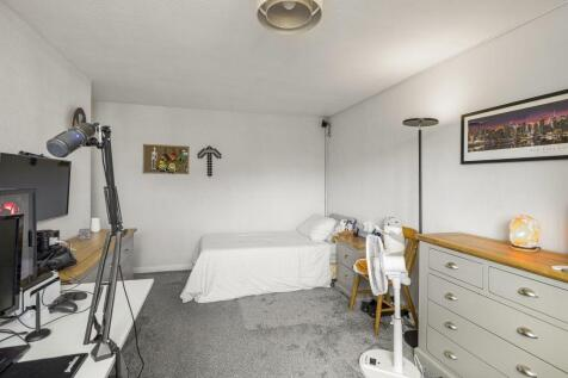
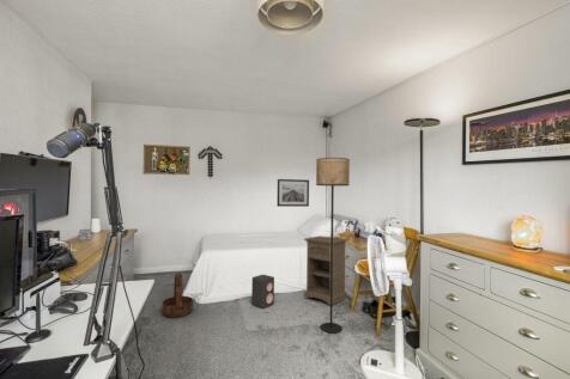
+ basket [160,273,194,318]
+ floor lamp [315,157,351,334]
+ nightstand [303,234,348,306]
+ wall art [275,178,310,208]
+ speaker [250,274,275,308]
